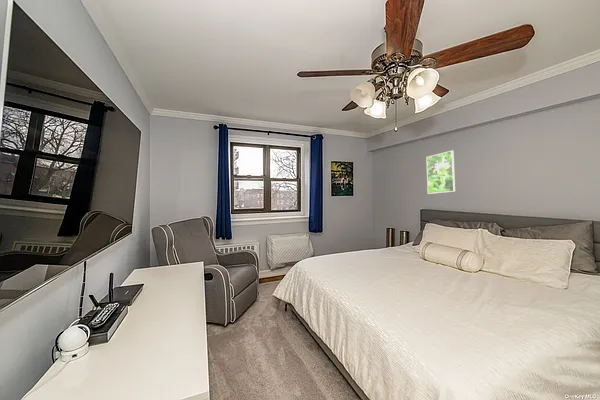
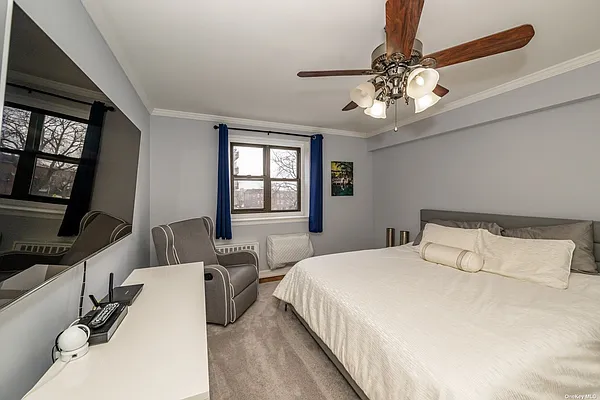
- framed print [425,150,456,195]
